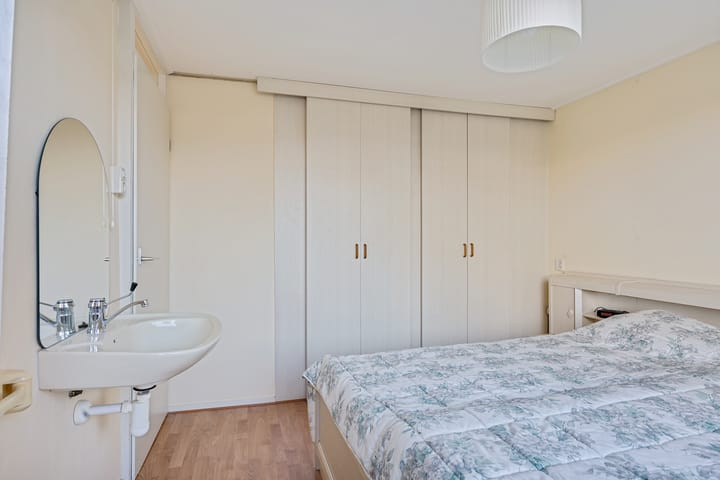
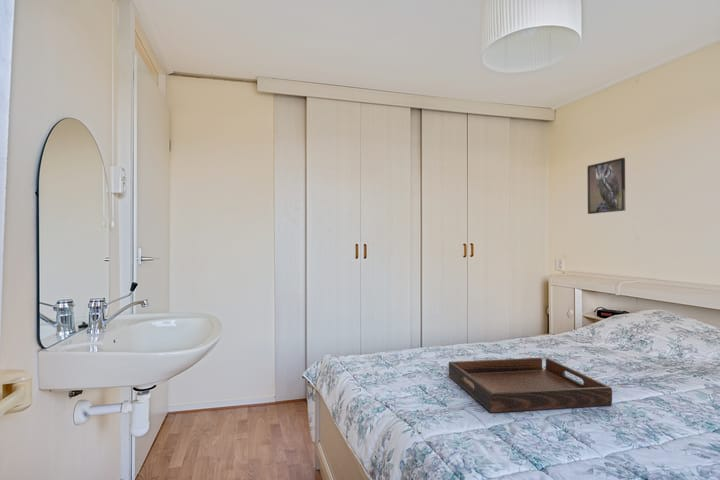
+ serving tray [448,357,613,413]
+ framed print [586,157,626,215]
